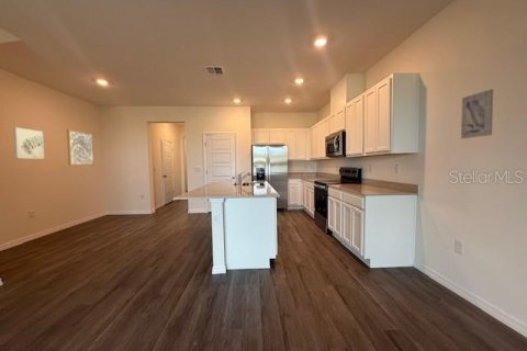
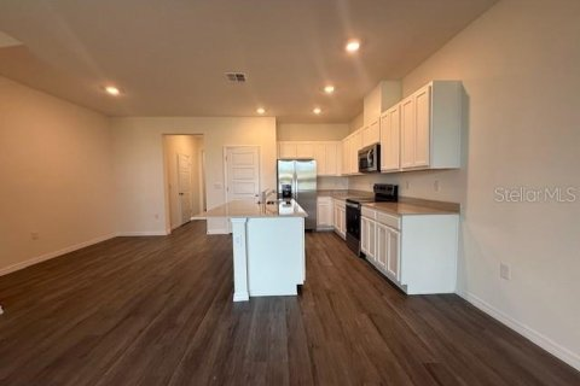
- wall art [12,126,45,160]
- wall art [460,88,494,139]
- wall art [66,128,96,167]
